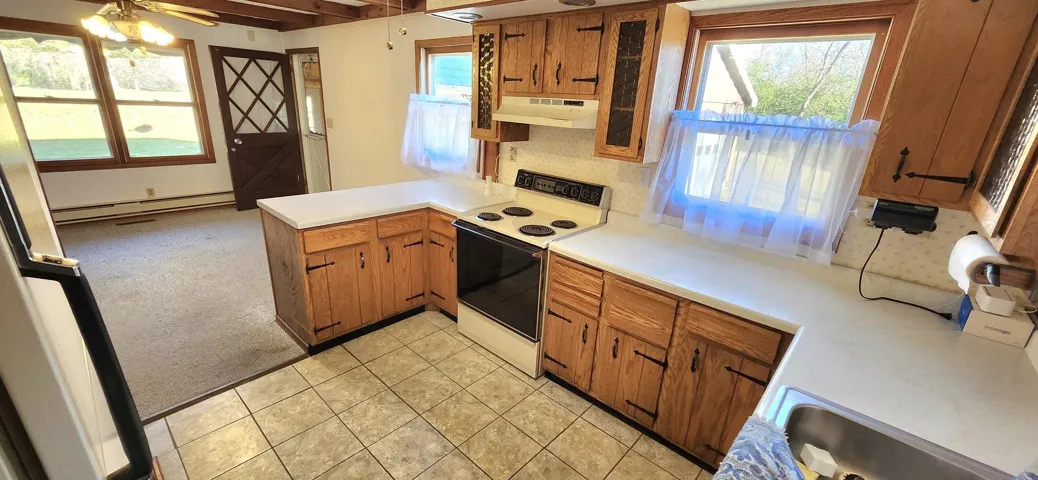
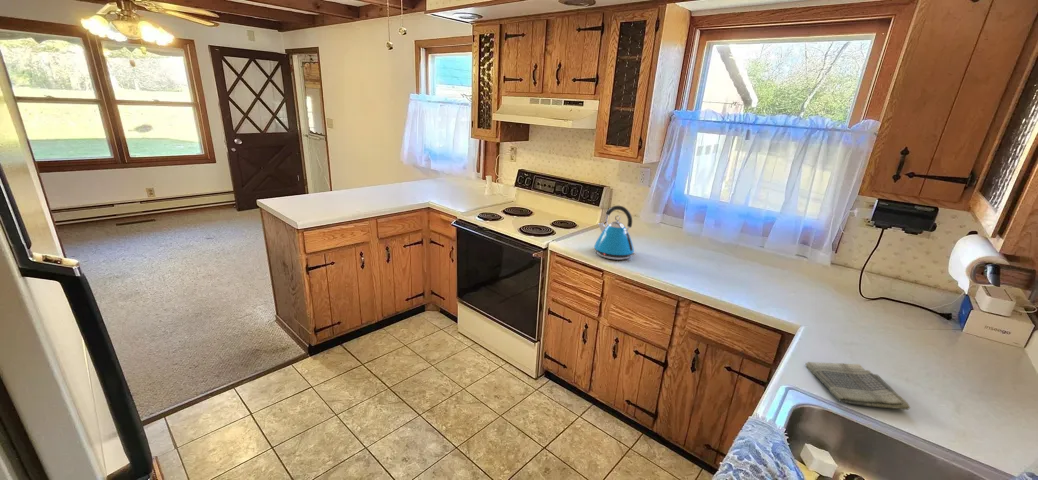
+ dish towel [805,361,911,411]
+ kettle [593,205,637,261]
